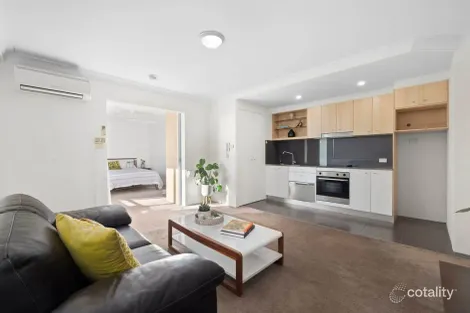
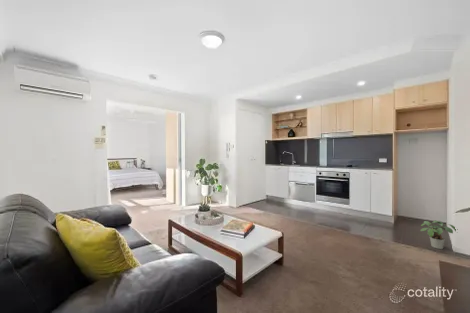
+ potted plant [419,219,457,250]
